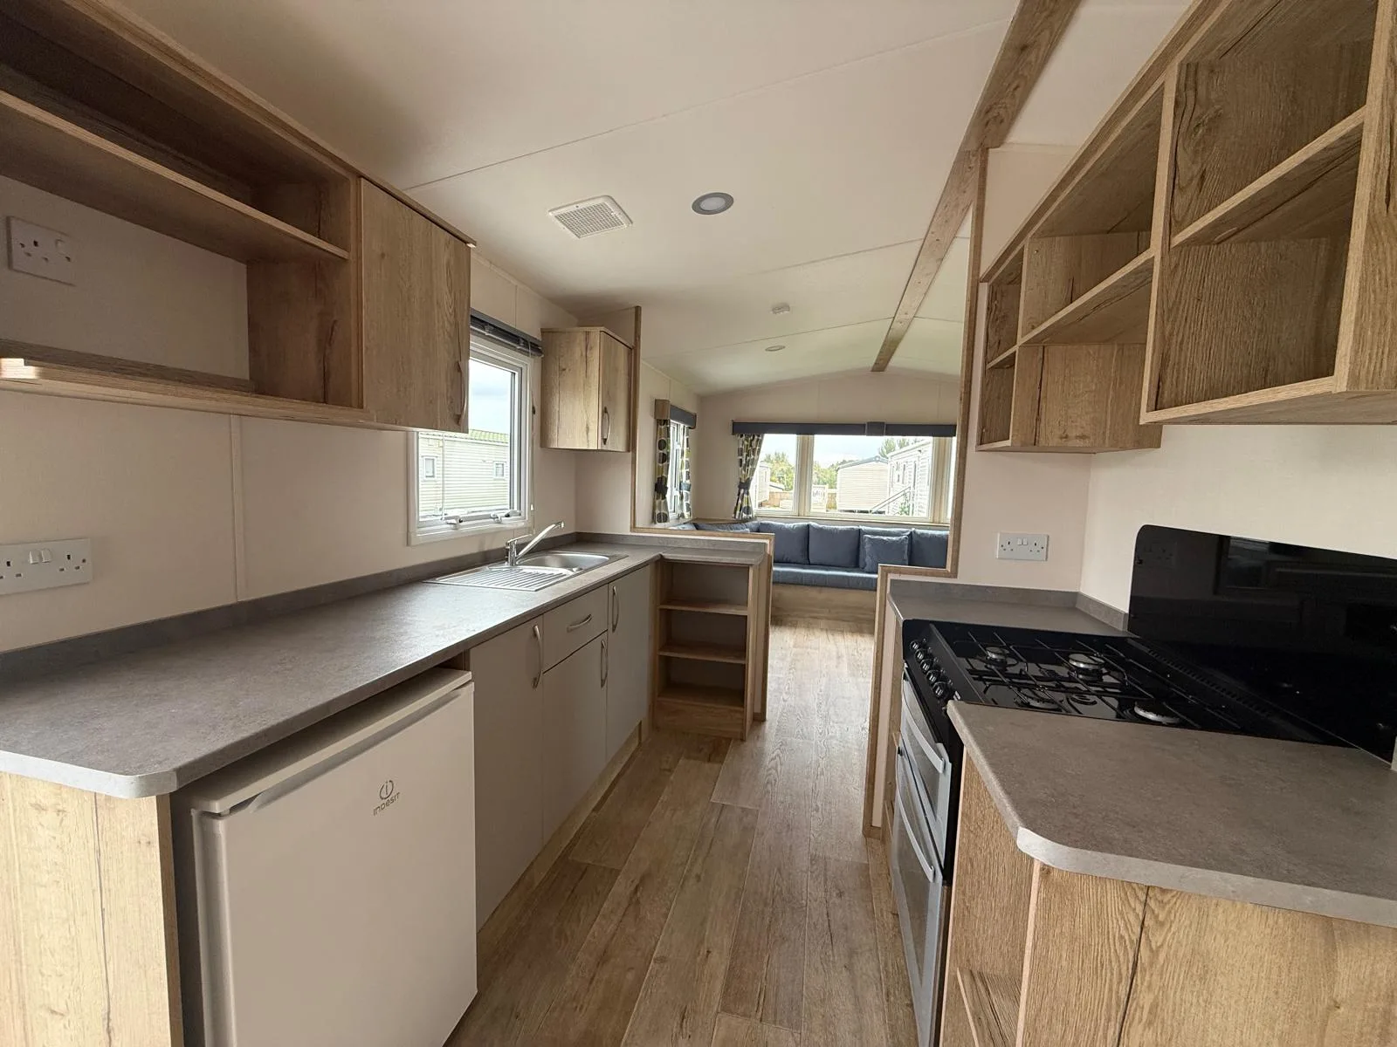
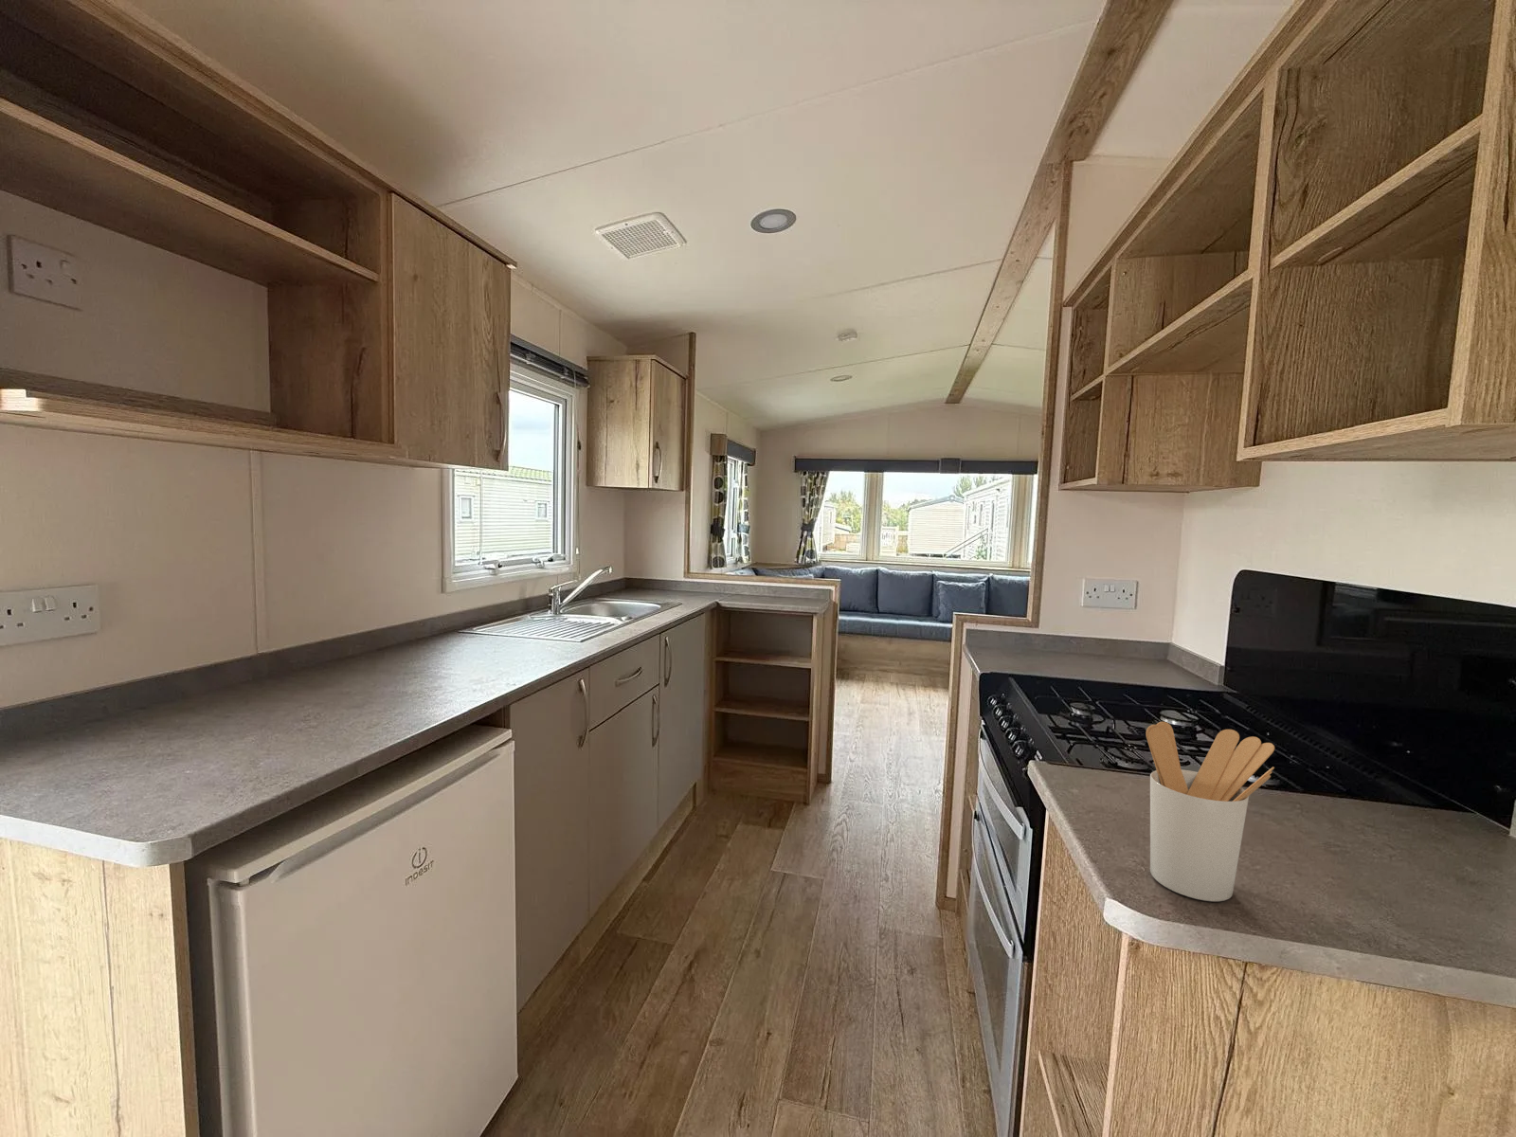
+ utensil holder [1145,721,1275,902]
